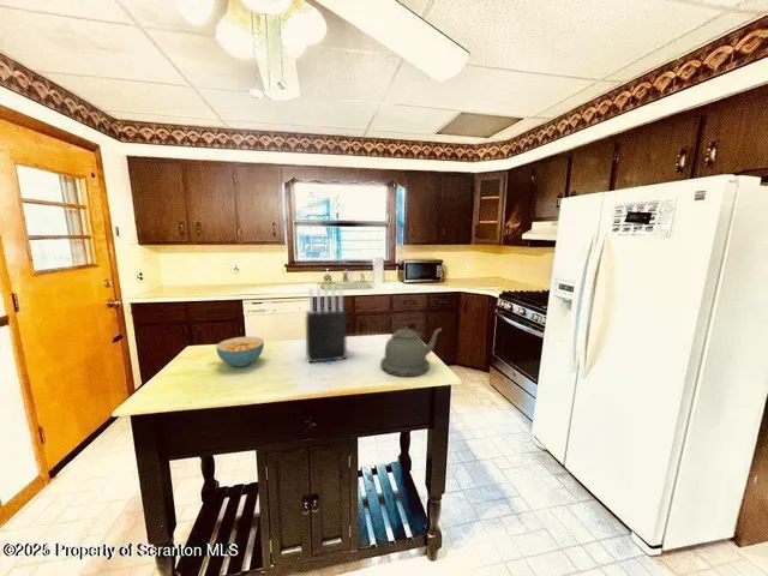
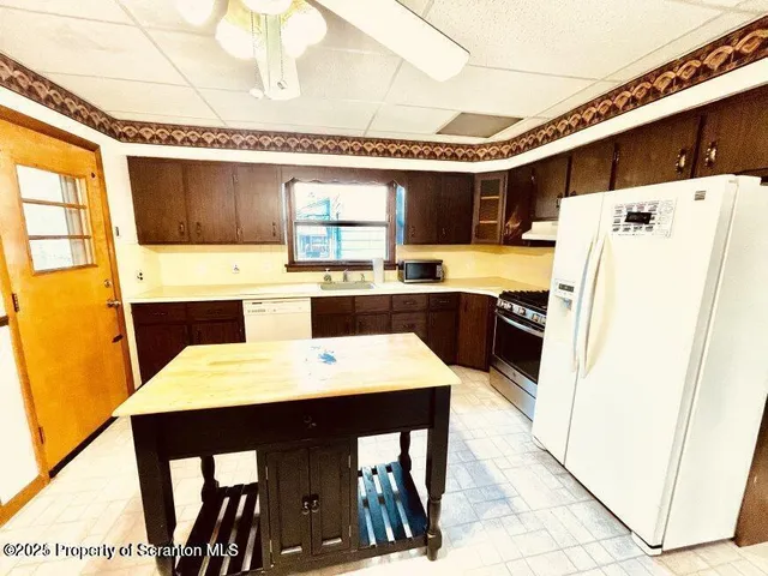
- knife block [305,284,348,364]
- cereal bowl [215,336,265,367]
- kettle [379,311,443,378]
